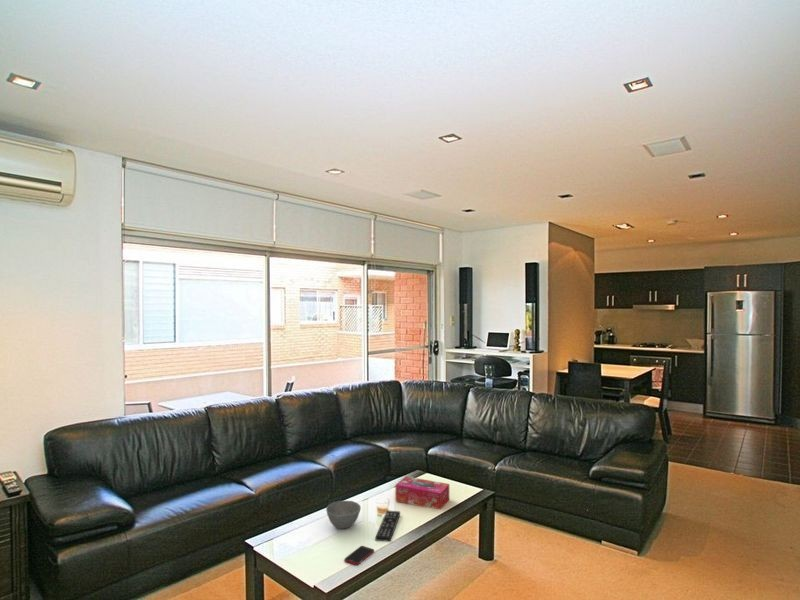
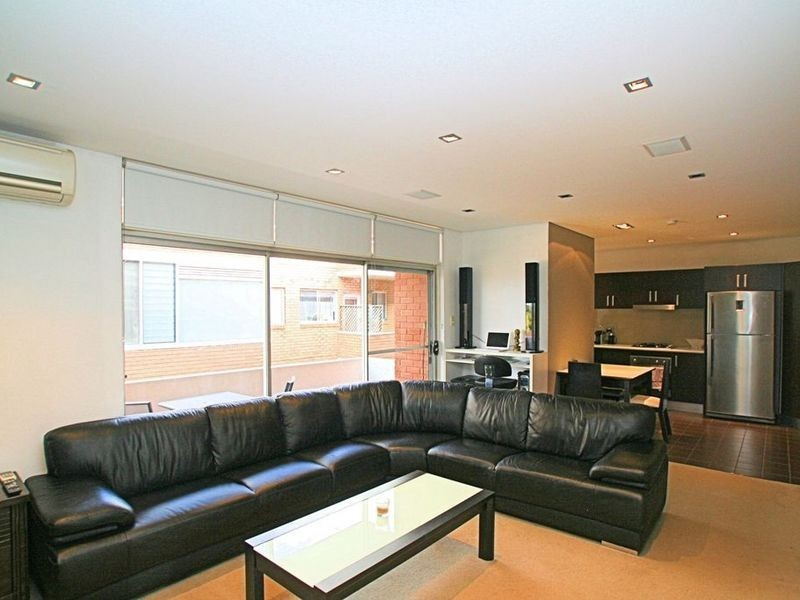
- cell phone [343,545,375,566]
- remote control [374,509,401,542]
- bowl [325,500,362,530]
- tissue box [395,475,450,510]
